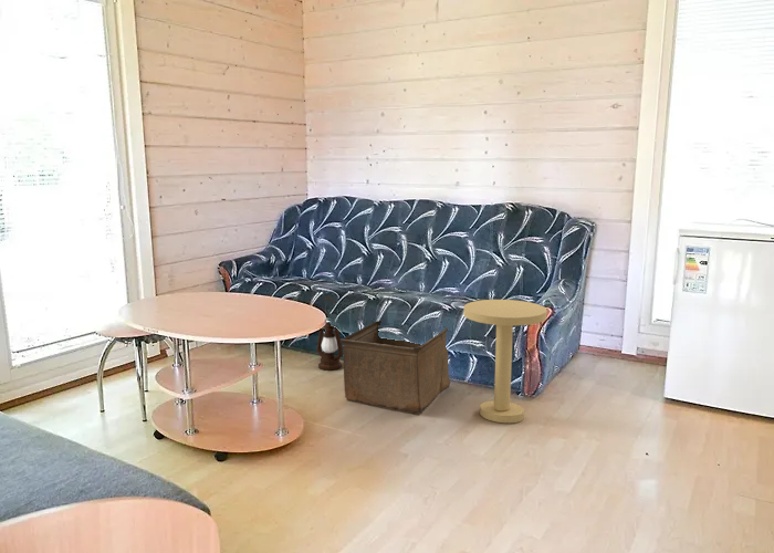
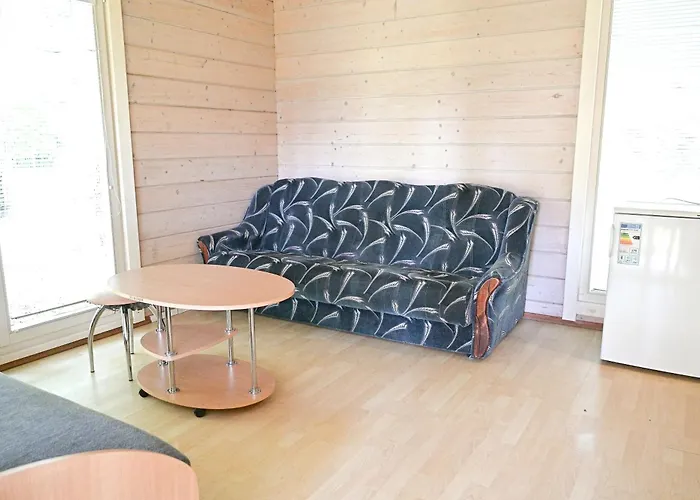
- side table [462,299,548,425]
- storage bin [341,320,451,415]
- lantern [316,296,344,372]
